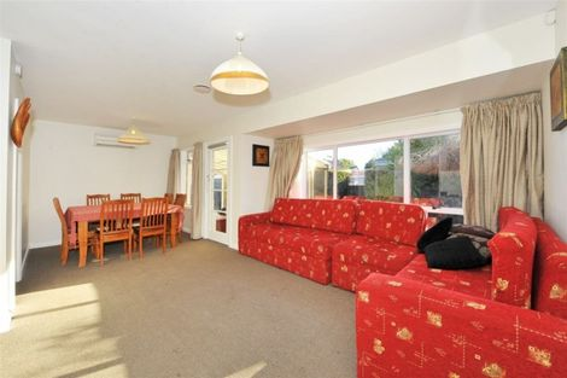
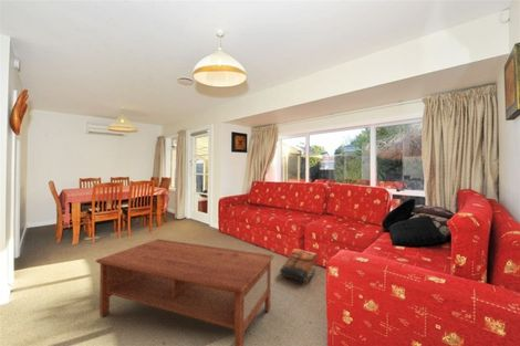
+ backpack [279,248,319,283]
+ coffee table [95,238,275,346]
